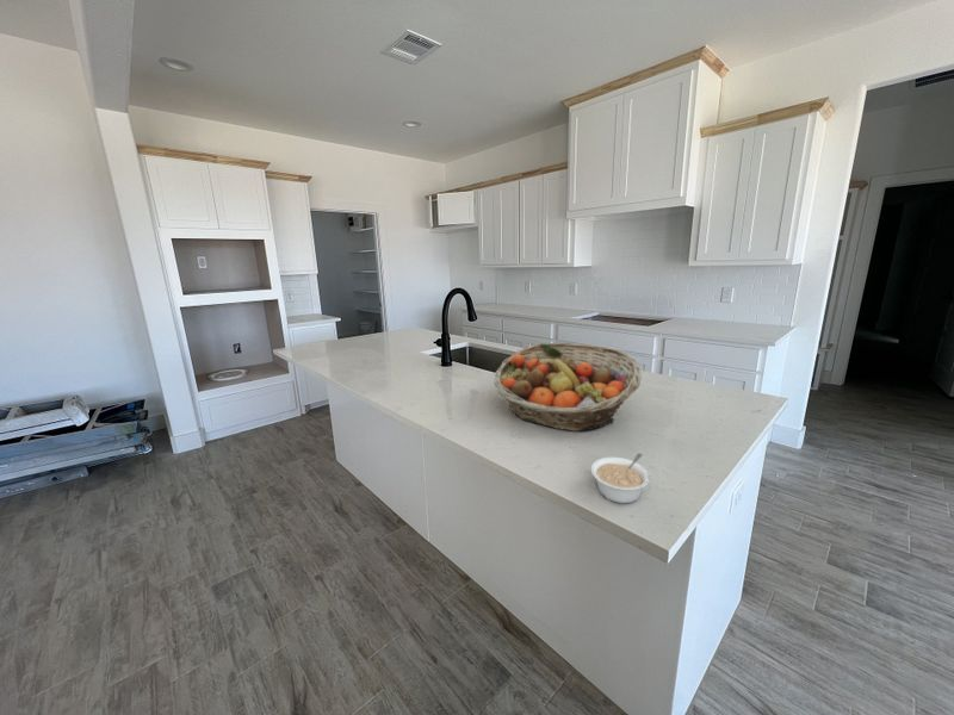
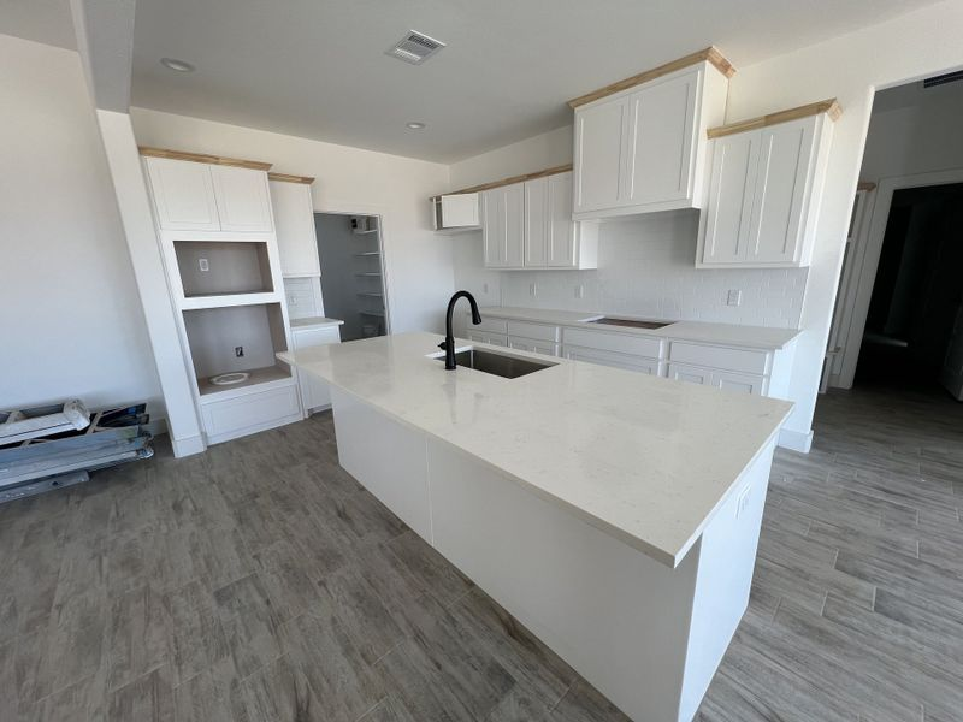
- legume [590,452,651,504]
- fruit basket [493,342,643,433]
